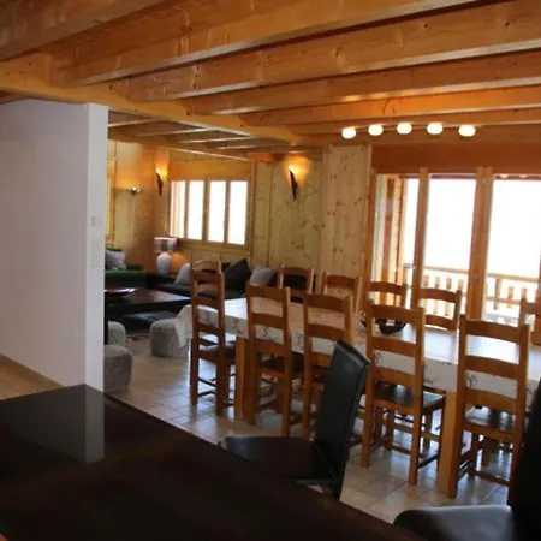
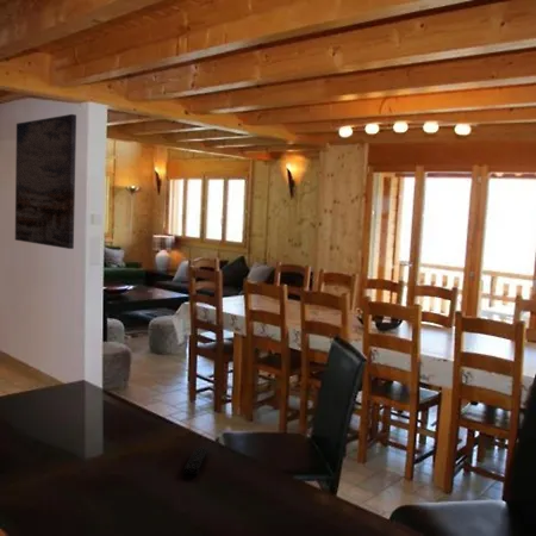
+ remote control [182,445,210,475]
+ wall art [14,113,77,250]
